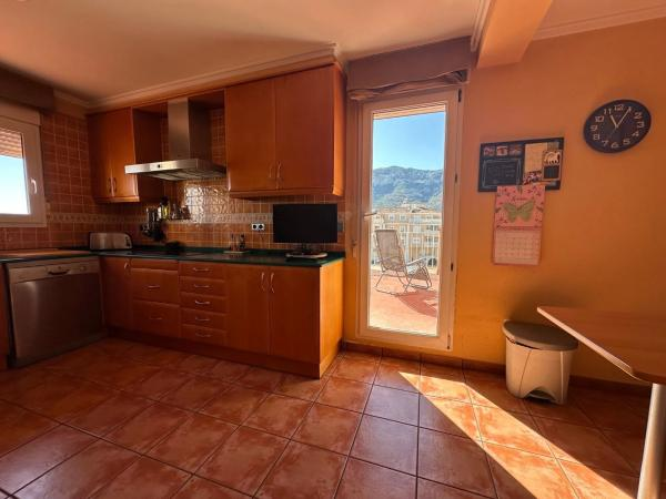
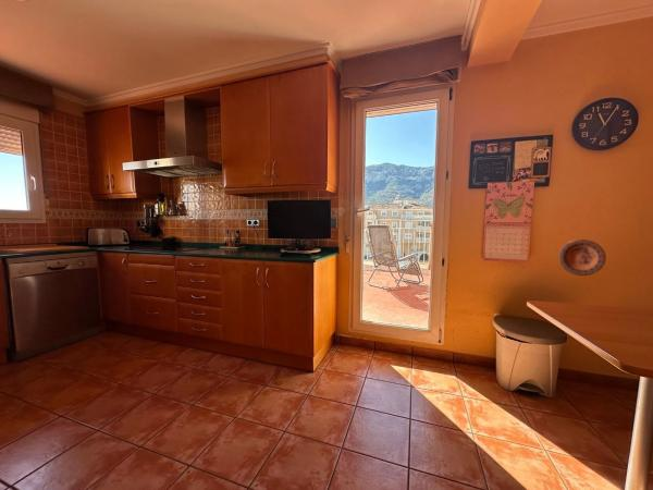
+ decorative plate [558,238,607,277]
